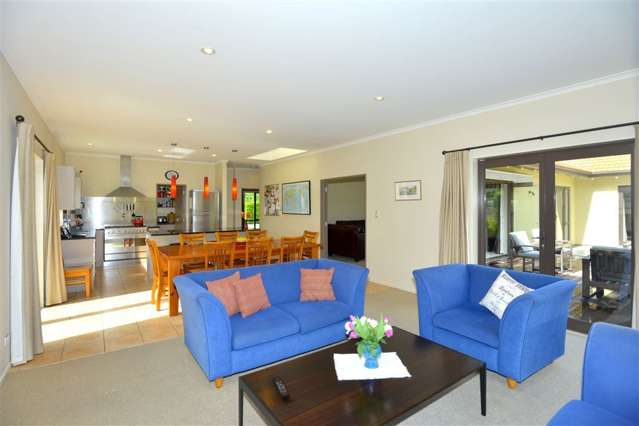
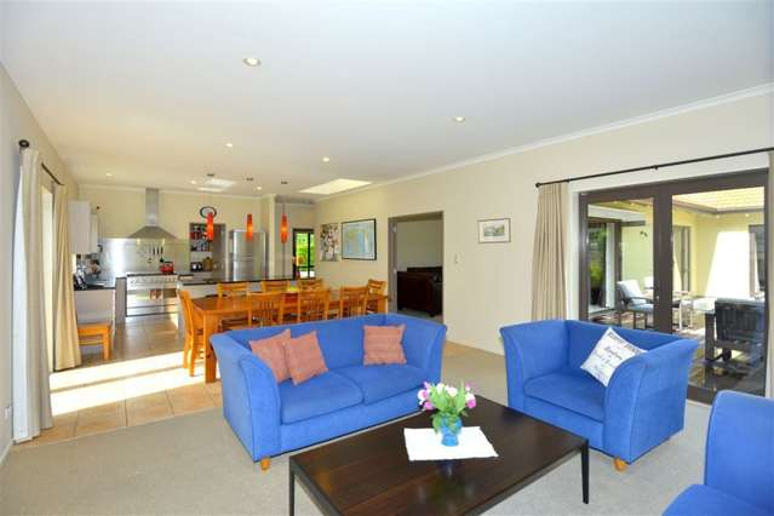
- remote control [272,375,290,400]
